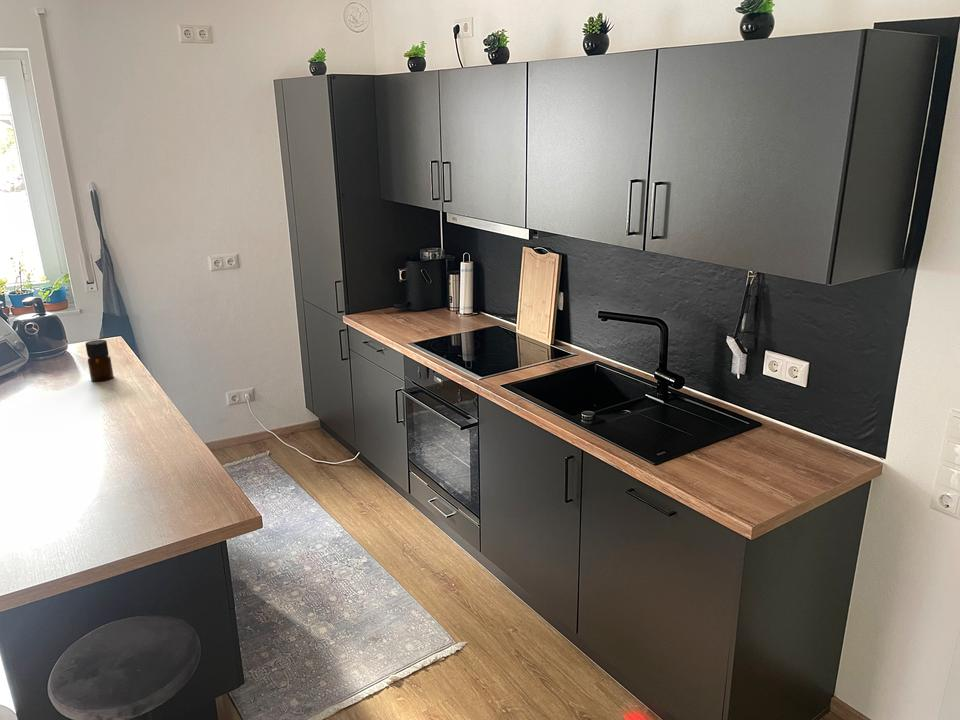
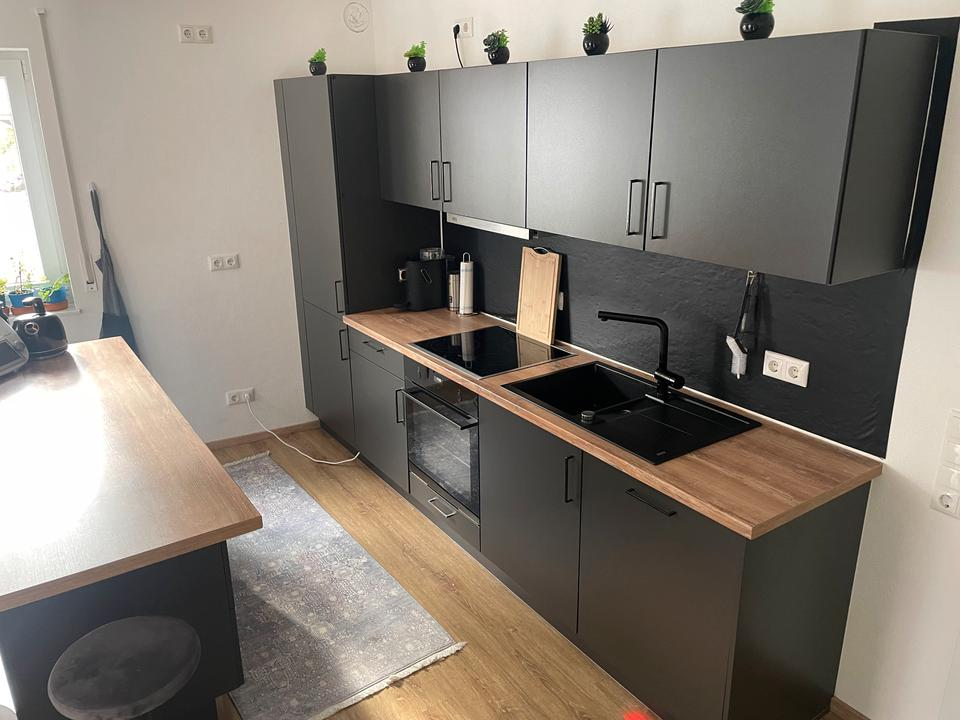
- bottle [85,339,115,382]
